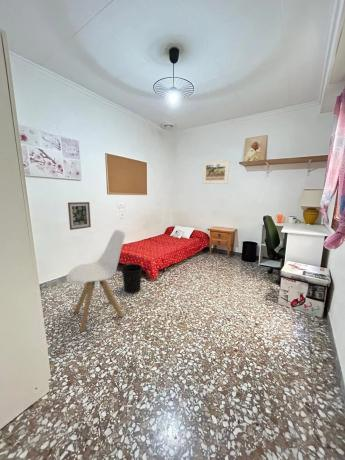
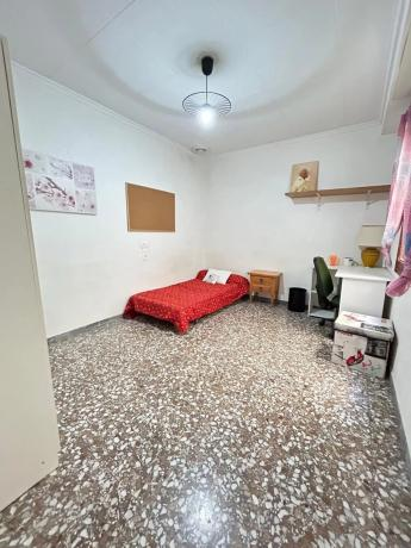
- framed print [201,159,230,185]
- bar stool [66,229,127,333]
- wastebasket [121,263,143,294]
- wall art [67,201,92,231]
